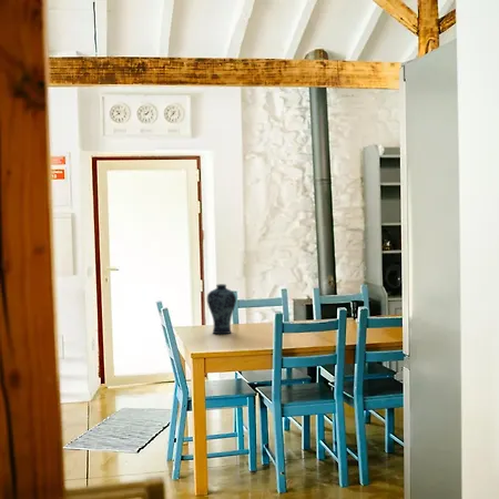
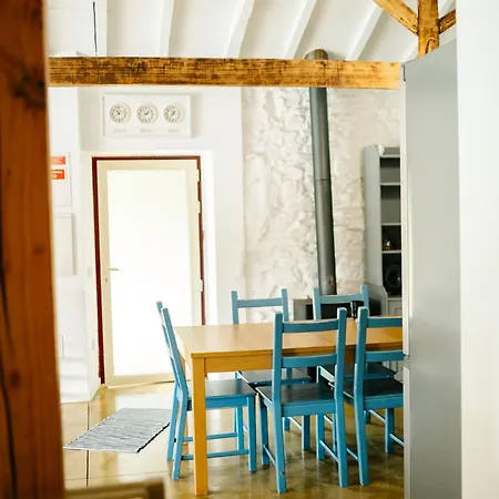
- vase [206,283,237,335]
